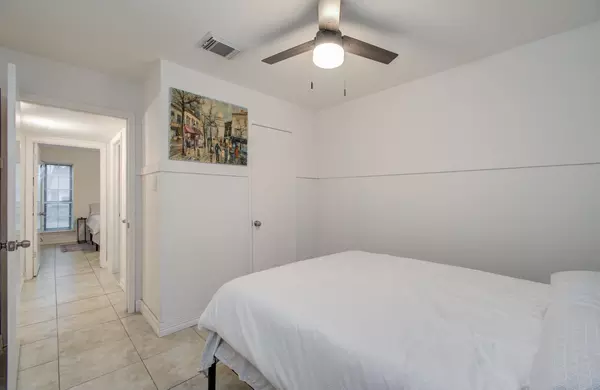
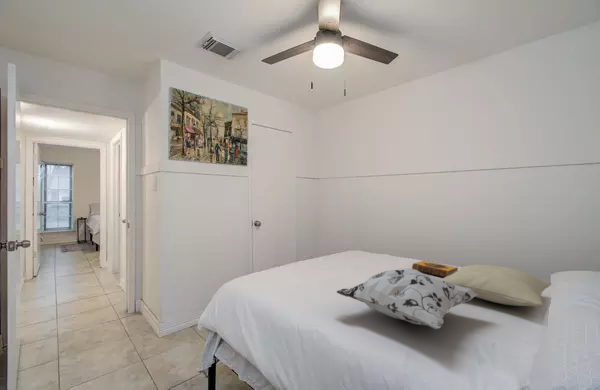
+ hardback book [411,260,459,278]
+ decorative pillow [336,268,477,330]
+ pillow [440,264,552,308]
